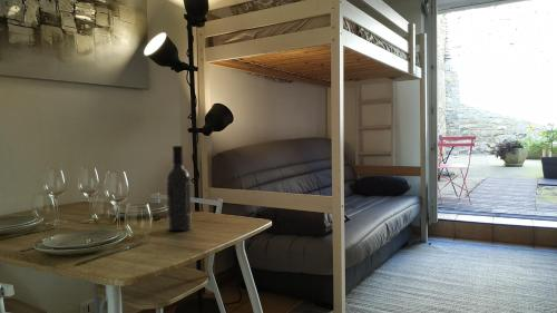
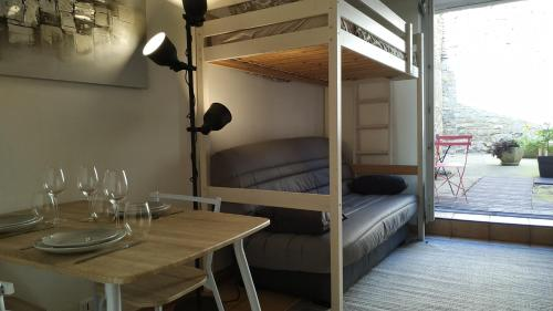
- wine bottle [166,145,193,232]
